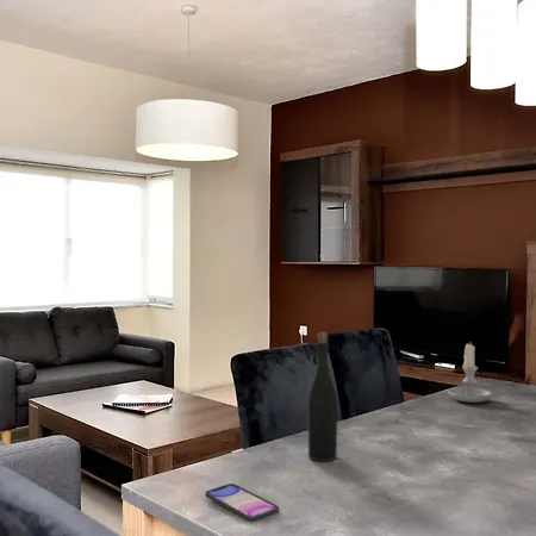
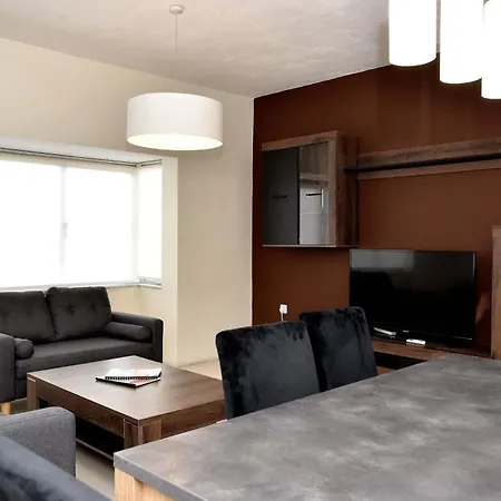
- smartphone [204,482,280,522]
- candle [448,341,493,404]
- bottle [306,331,338,462]
